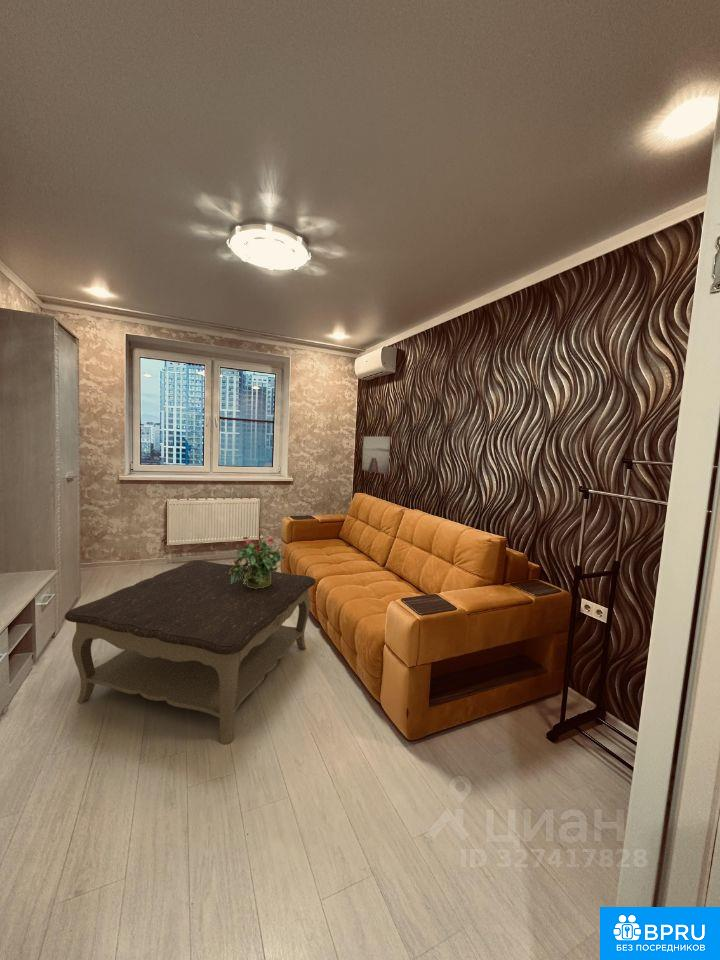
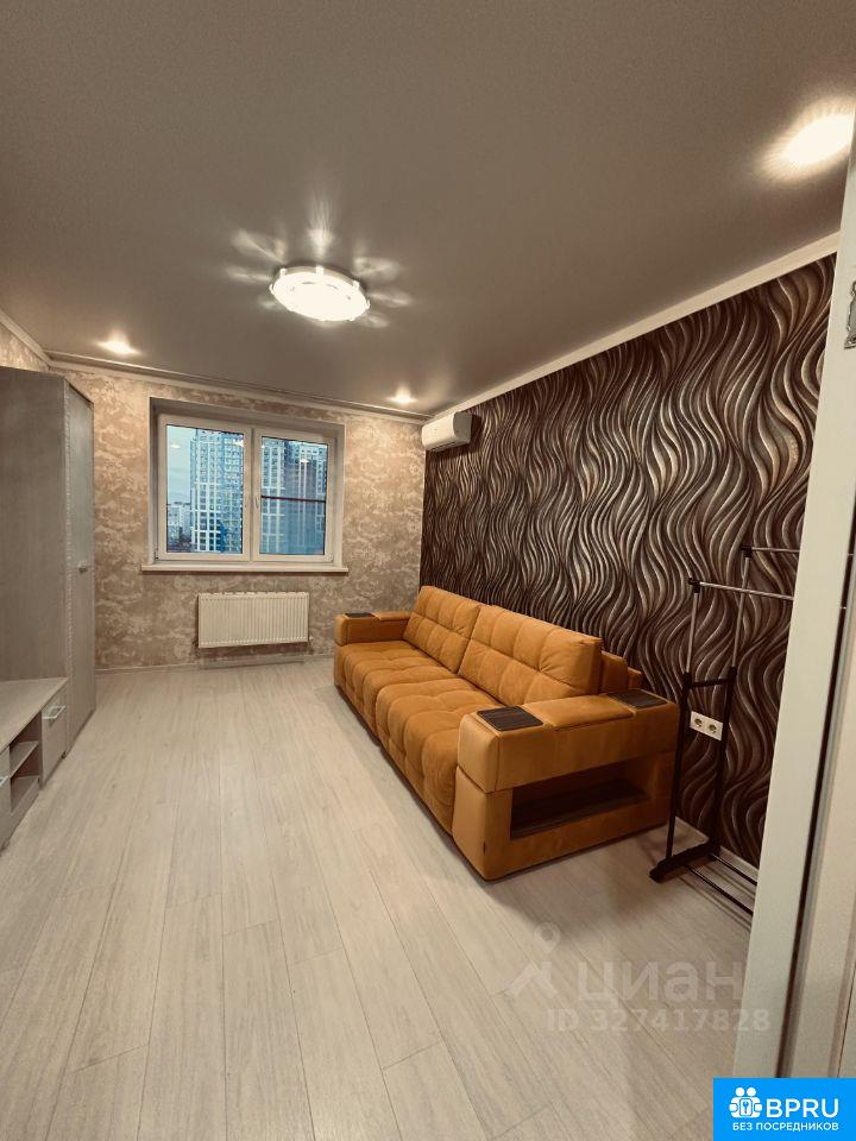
- wall art [361,436,391,475]
- coffee table [64,559,317,746]
- potted plant [229,535,286,589]
